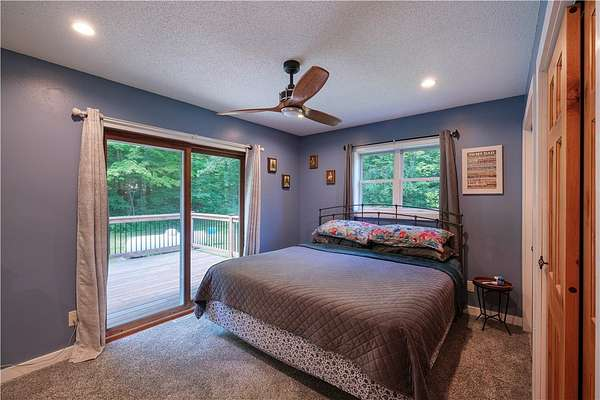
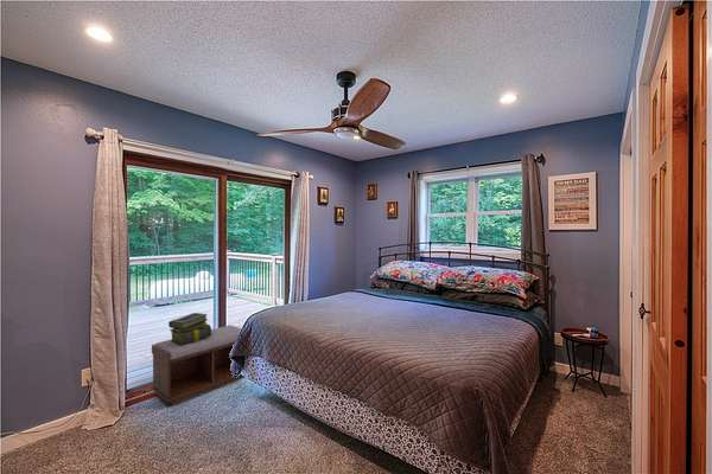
+ bench [151,325,246,406]
+ stack of books [167,312,212,346]
